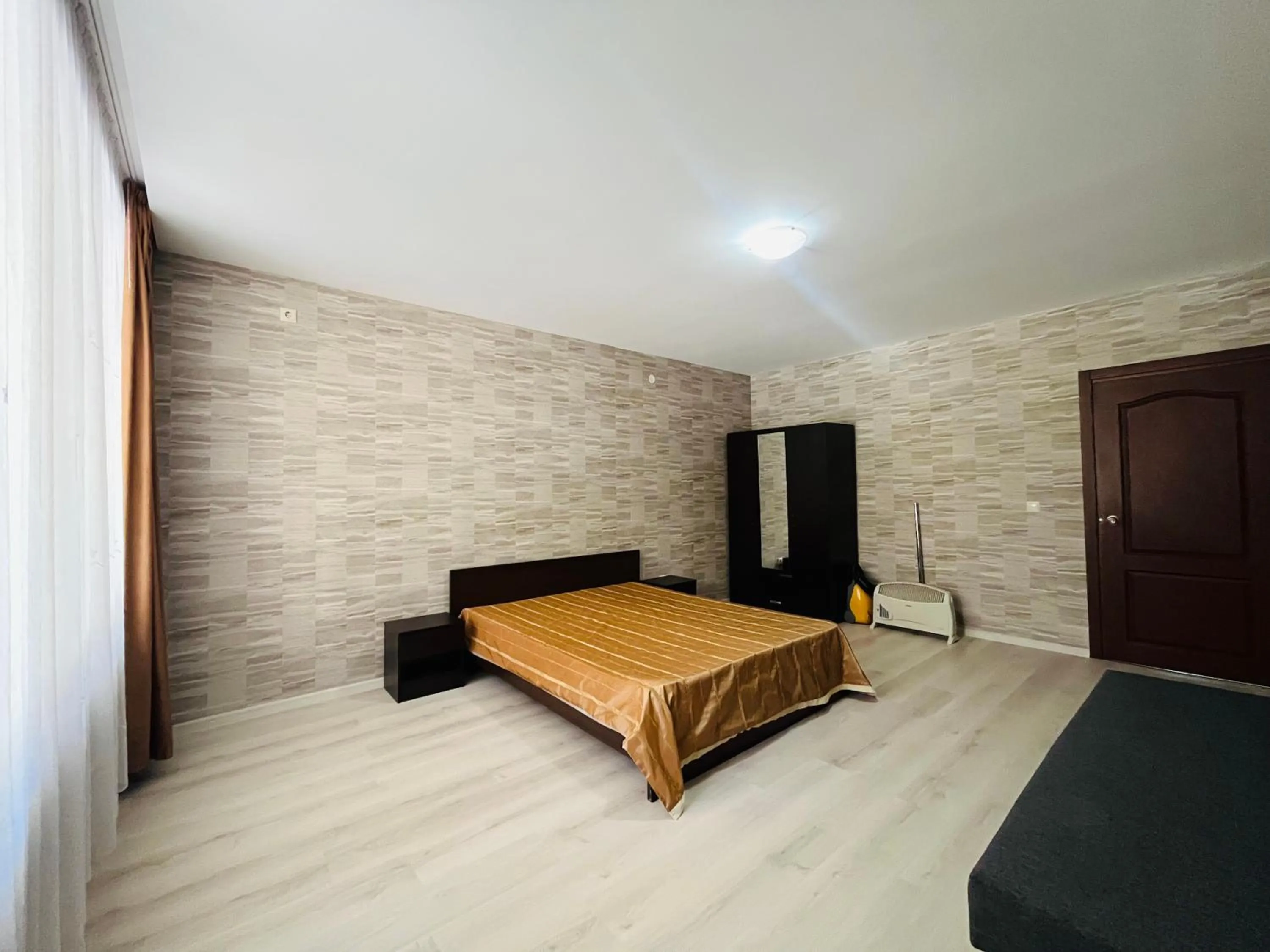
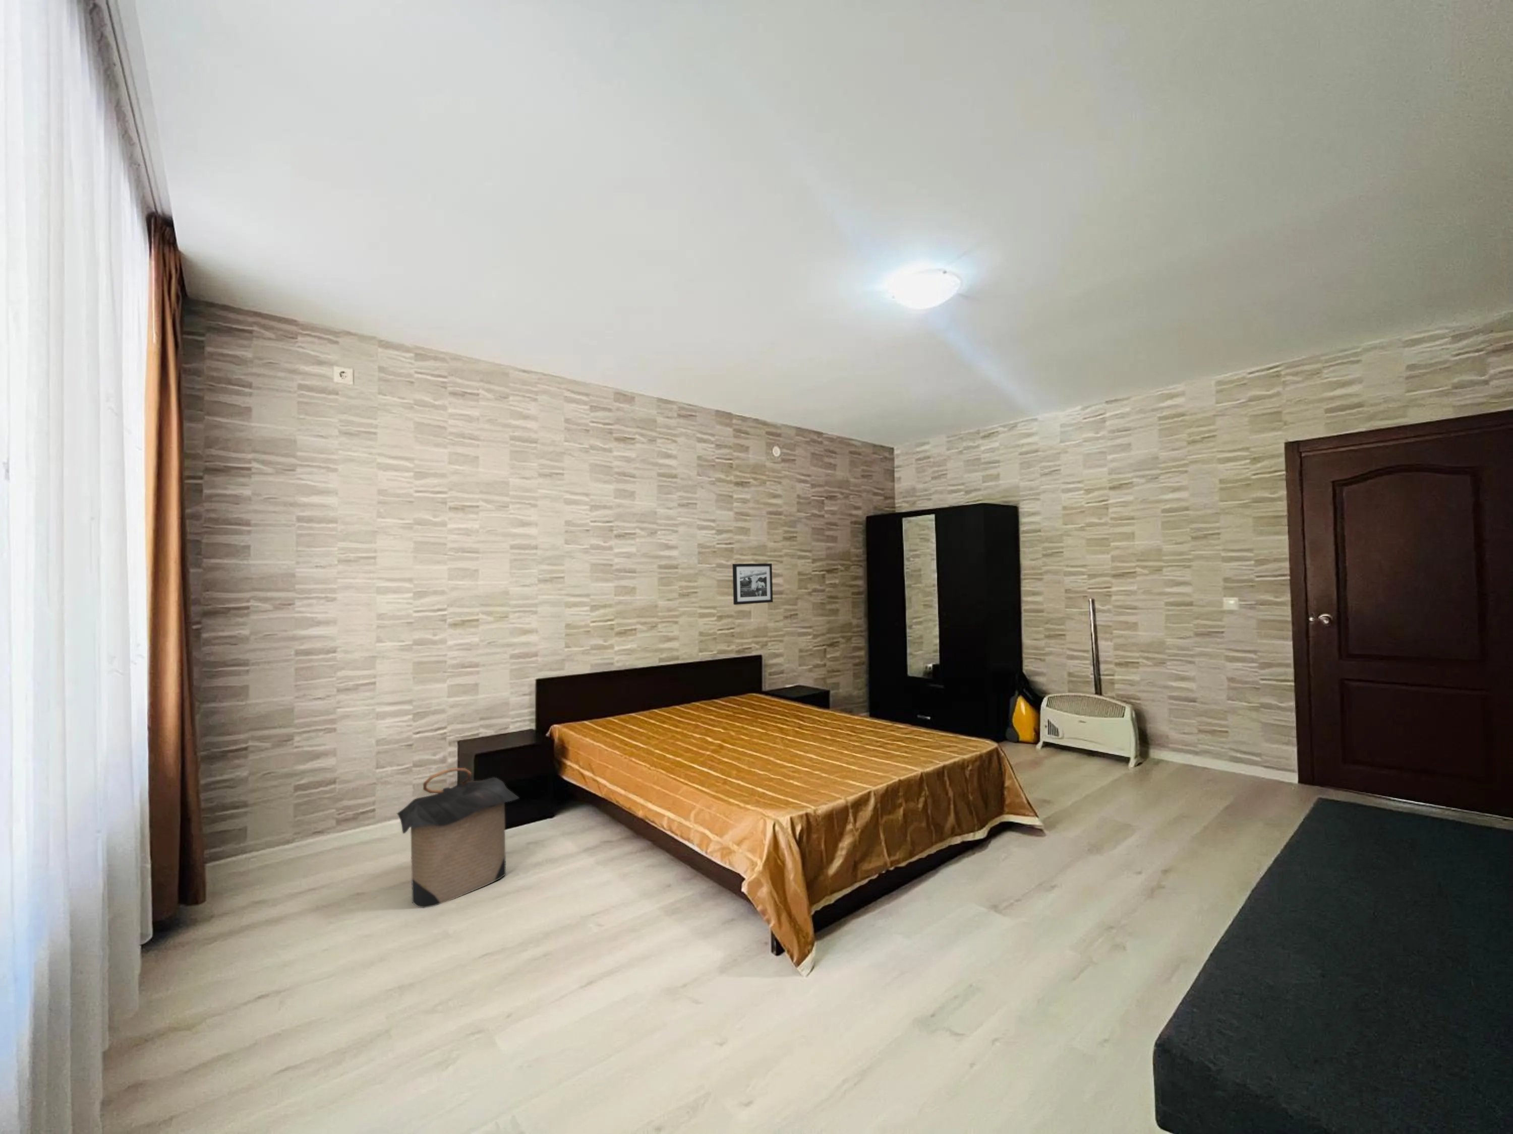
+ picture frame [731,563,773,605]
+ laundry hamper [397,767,519,909]
